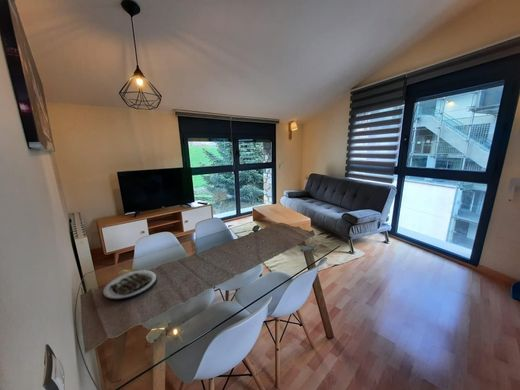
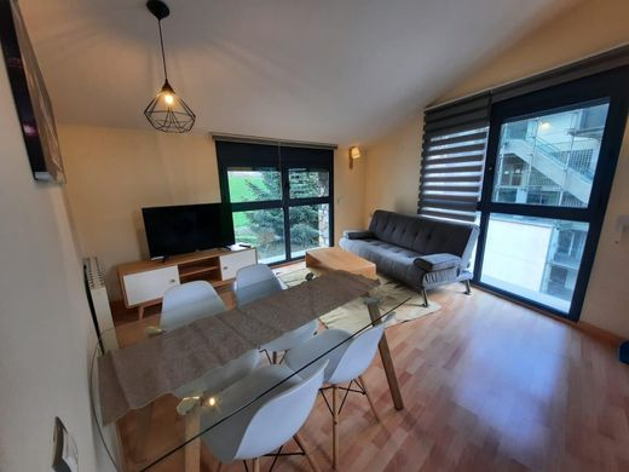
- plate [102,269,158,301]
